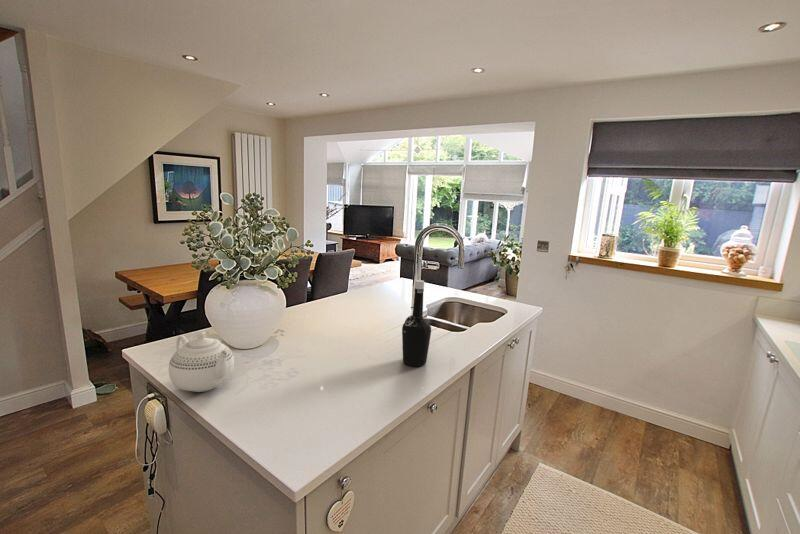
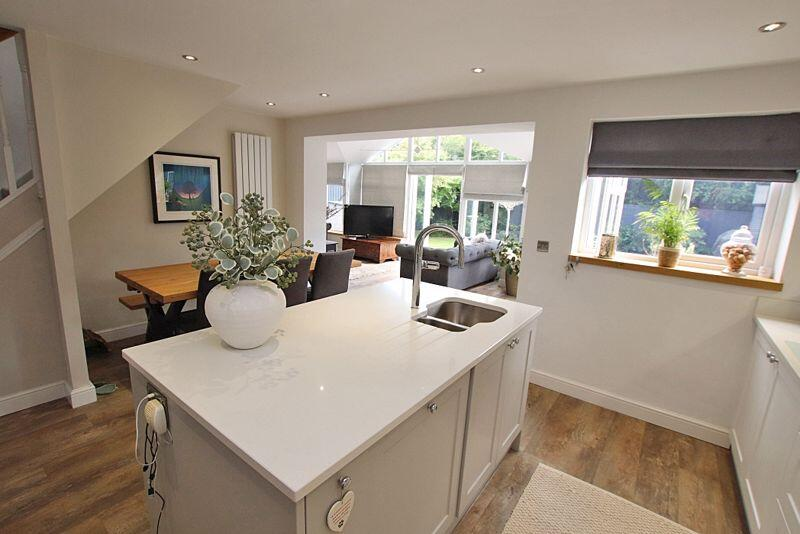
- bottle [401,279,432,367]
- teapot [168,331,235,393]
